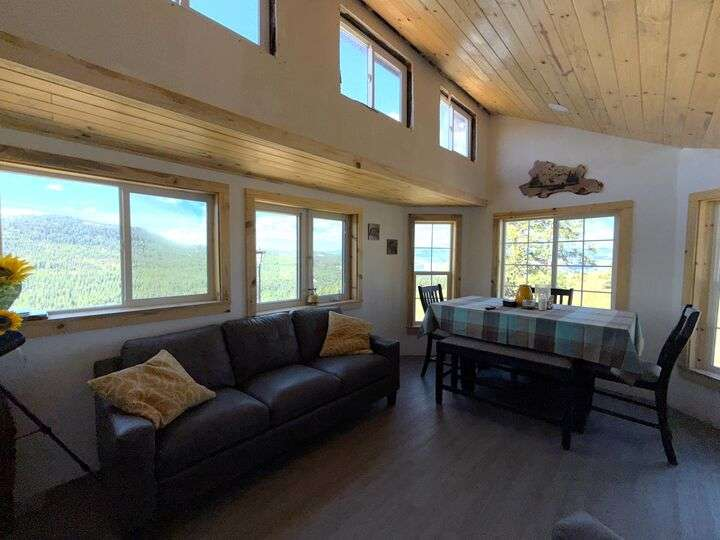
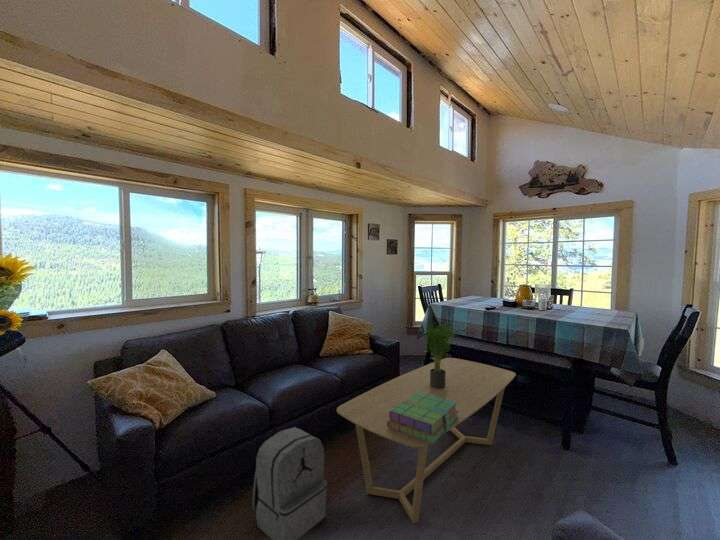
+ stack of books [387,392,459,445]
+ potted plant [417,312,460,388]
+ coffee table [336,357,517,524]
+ backpack [252,426,328,540]
